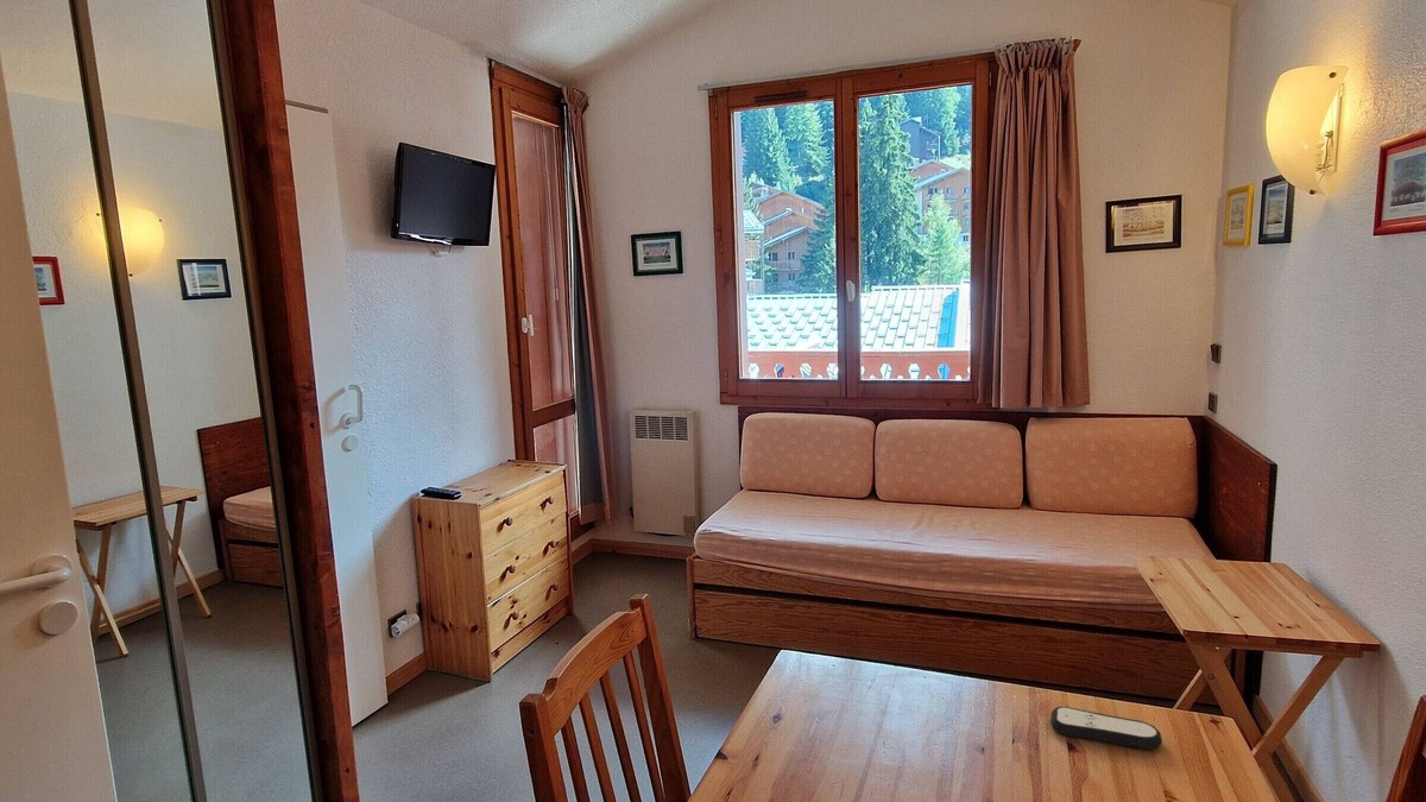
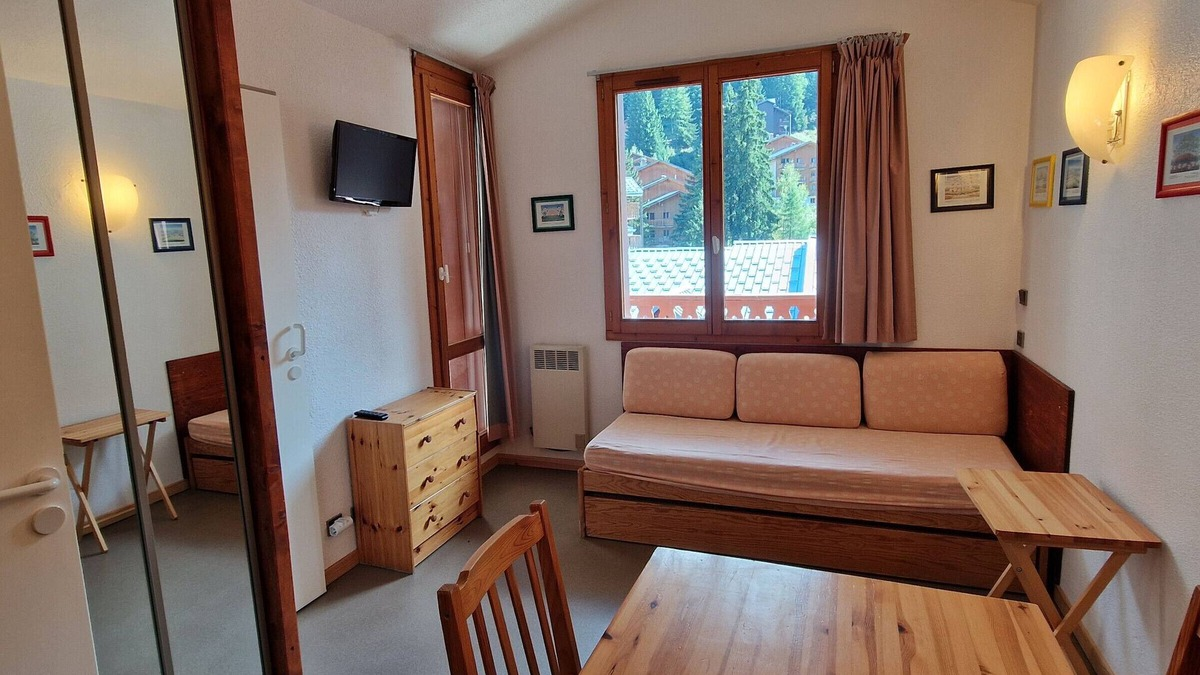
- remote control [1049,706,1163,751]
